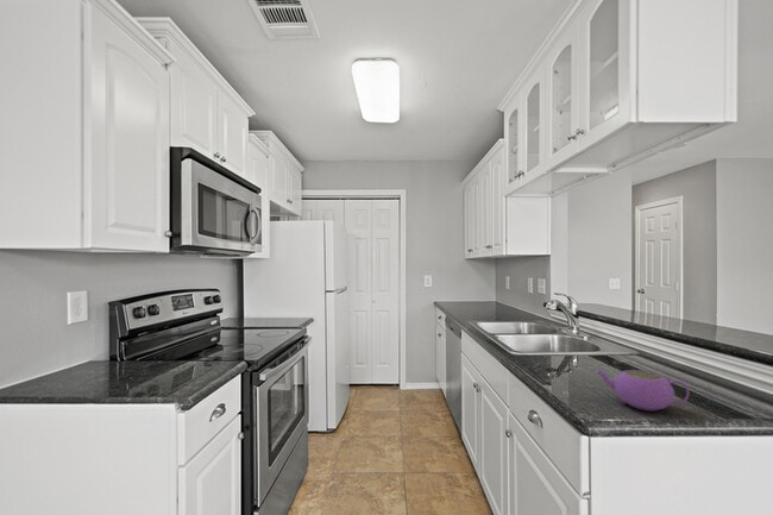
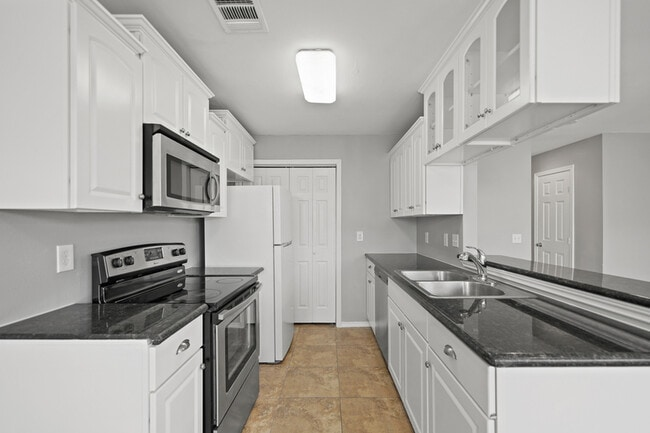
- teapot [596,368,690,412]
